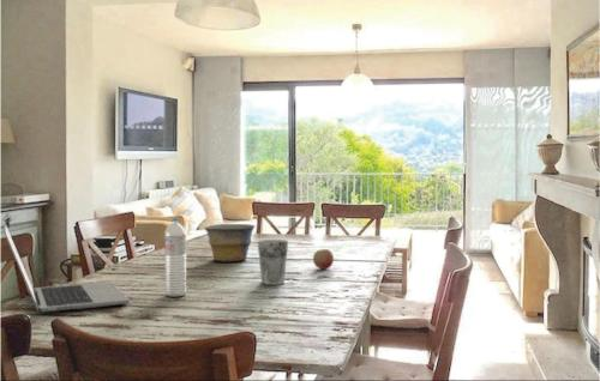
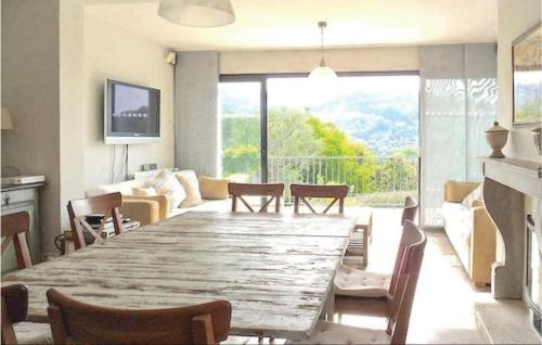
- bowl [203,223,256,262]
- laptop [2,223,130,313]
- fruit [312,248,335,271]
- water bottle [163,217,187,298]
- cup [257,238,289,286]
